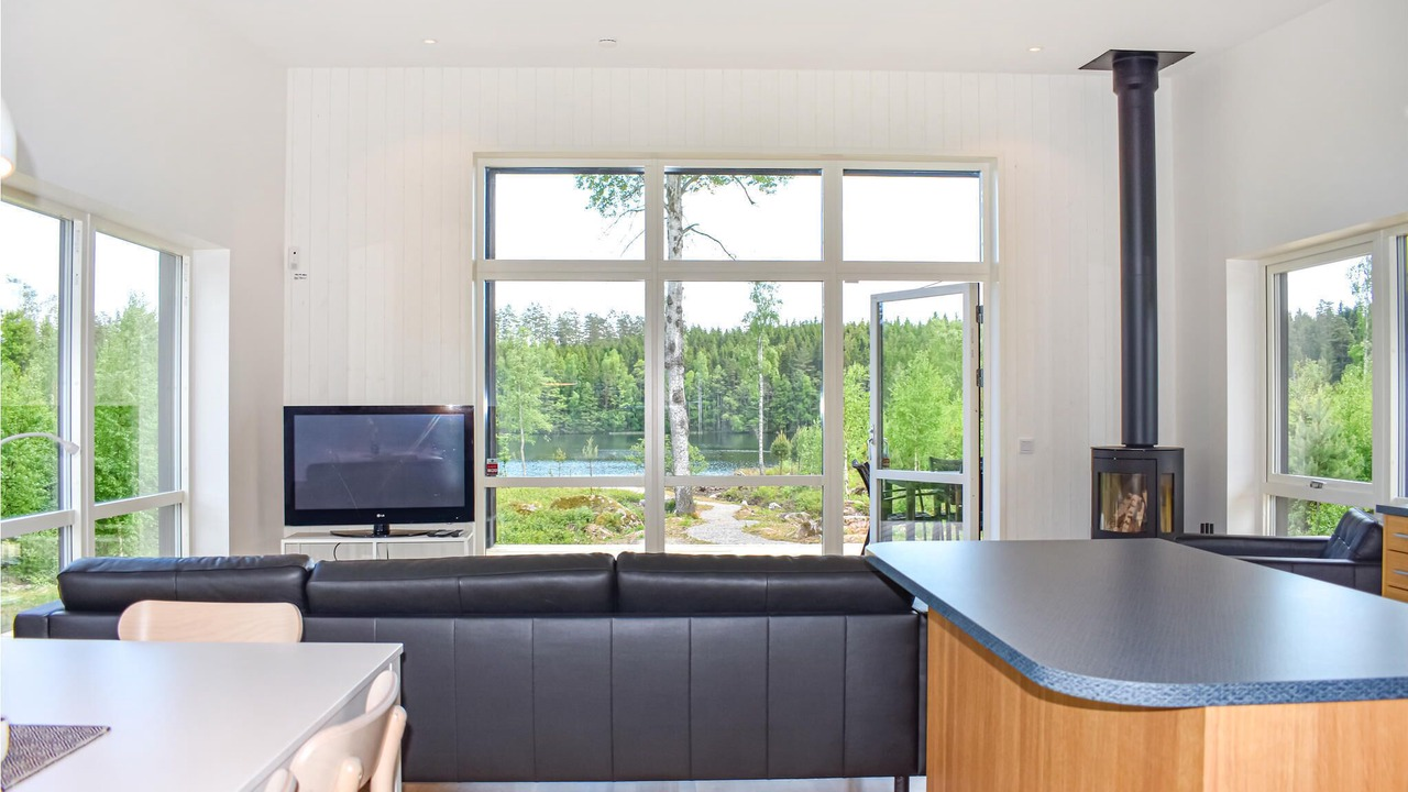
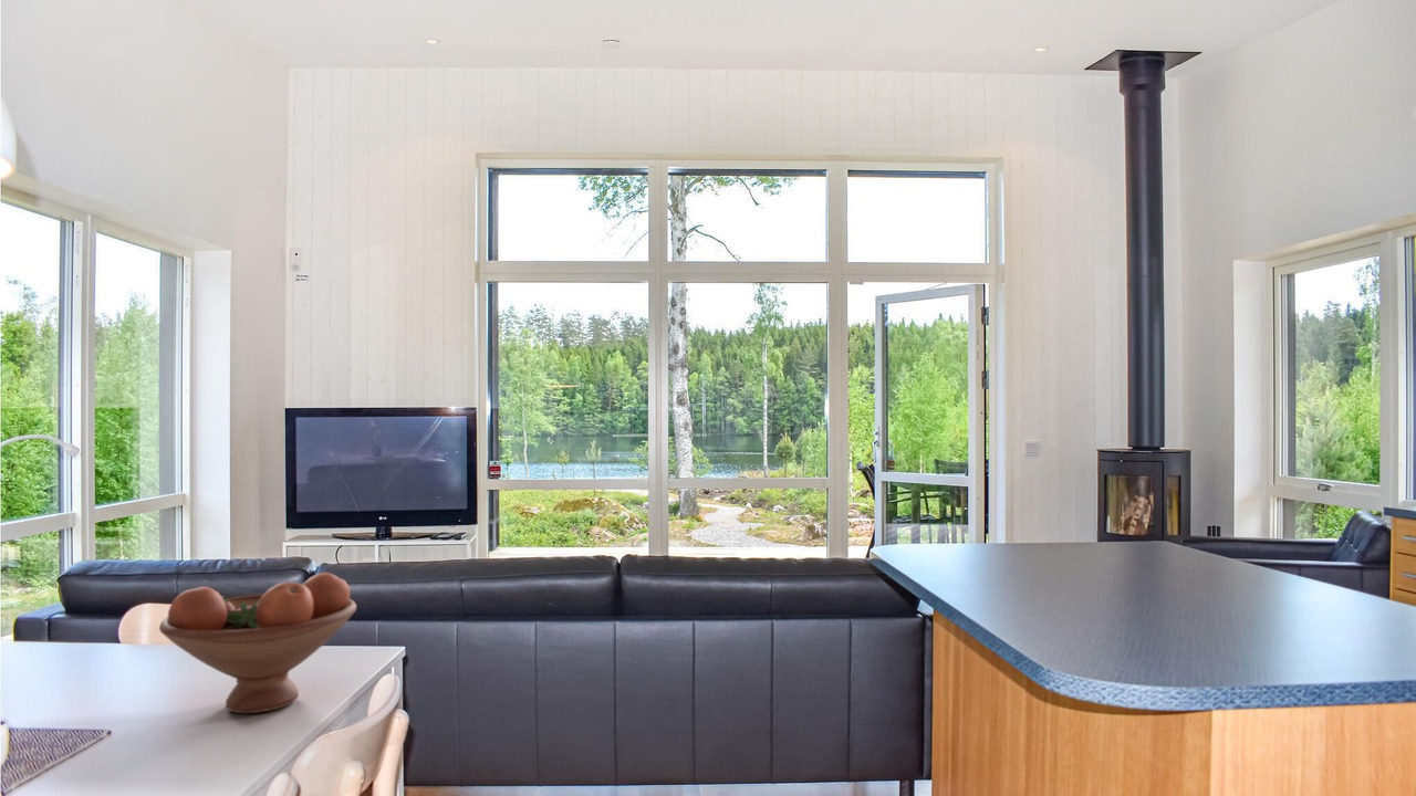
+ fruit bowl [158,572,357,714]
